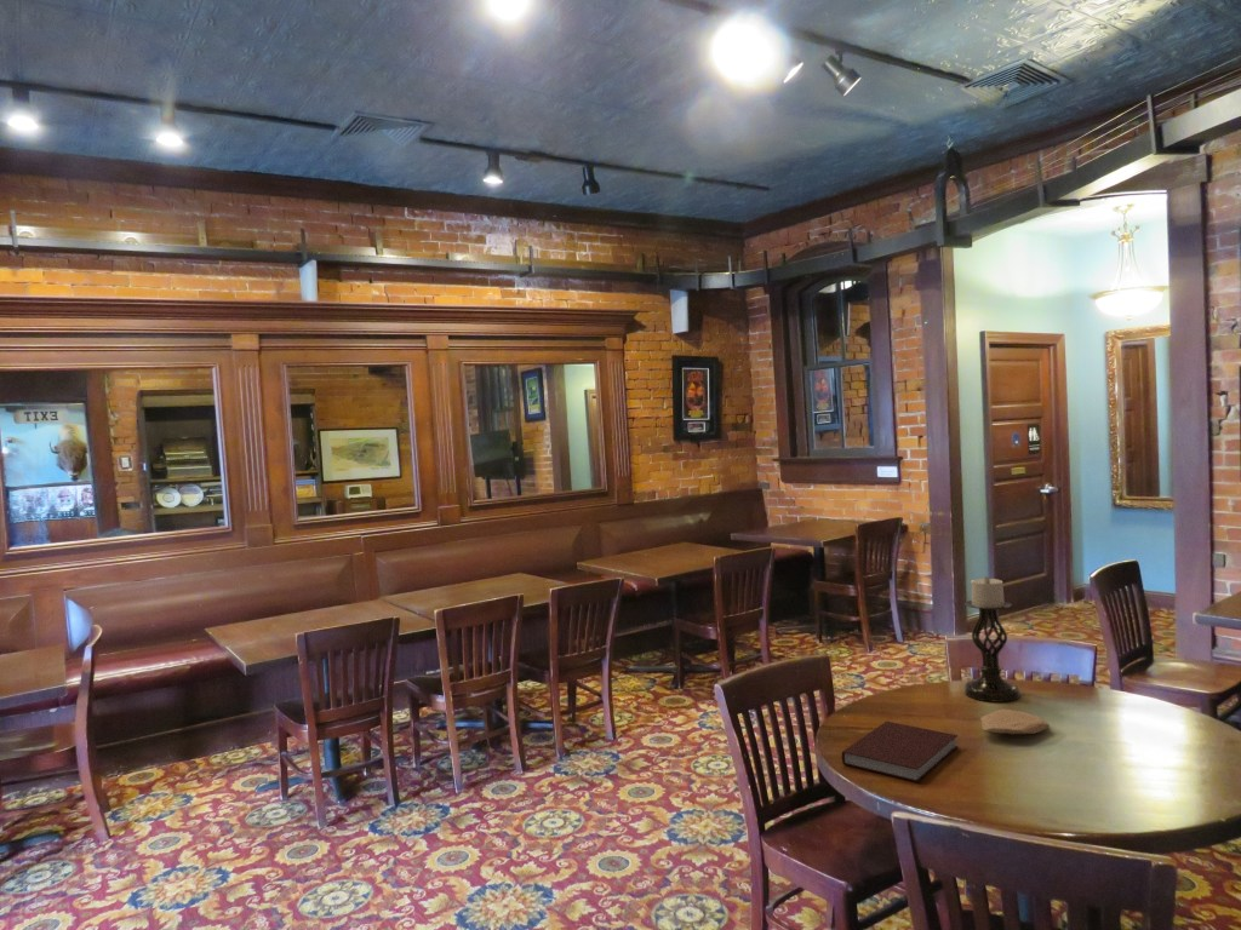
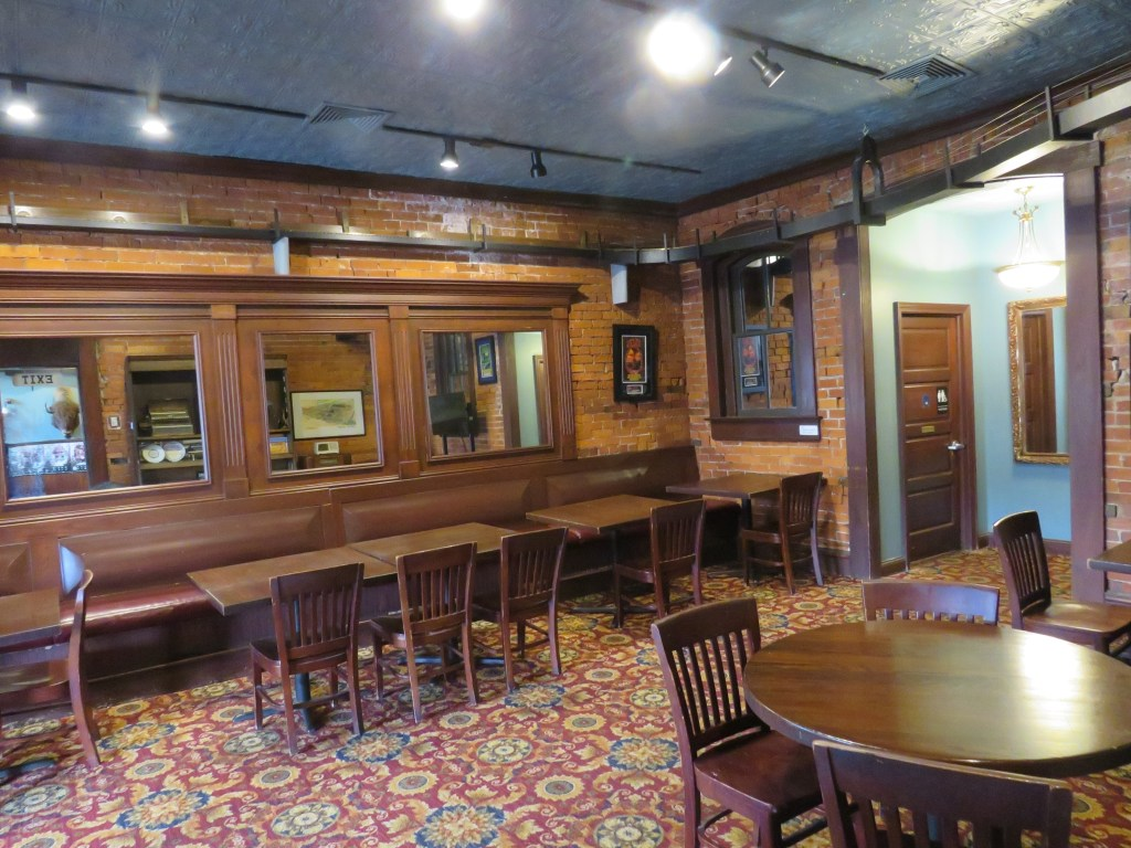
- candle holder [963,575,1022,704]
- notebook [841,721,960,783]
- bread [979,708,1051,735]
